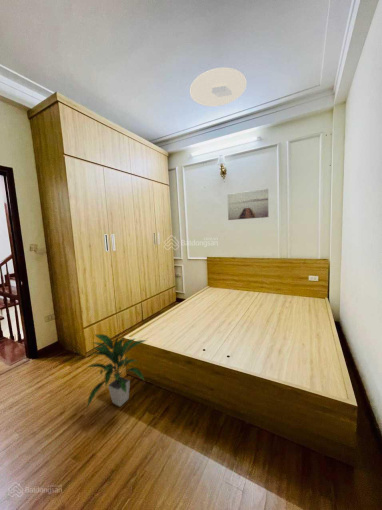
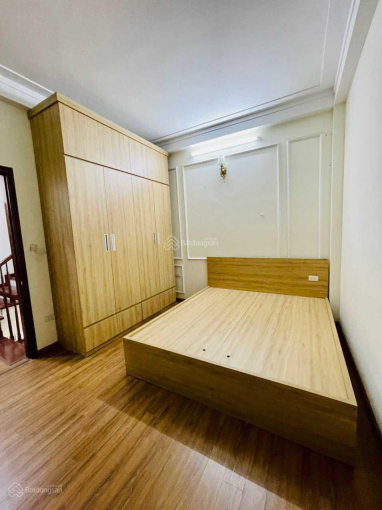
- wall art [226,188,269,221]
- ceiling light [189,67,248,107]
- indoor plant [86,332,147,408]
